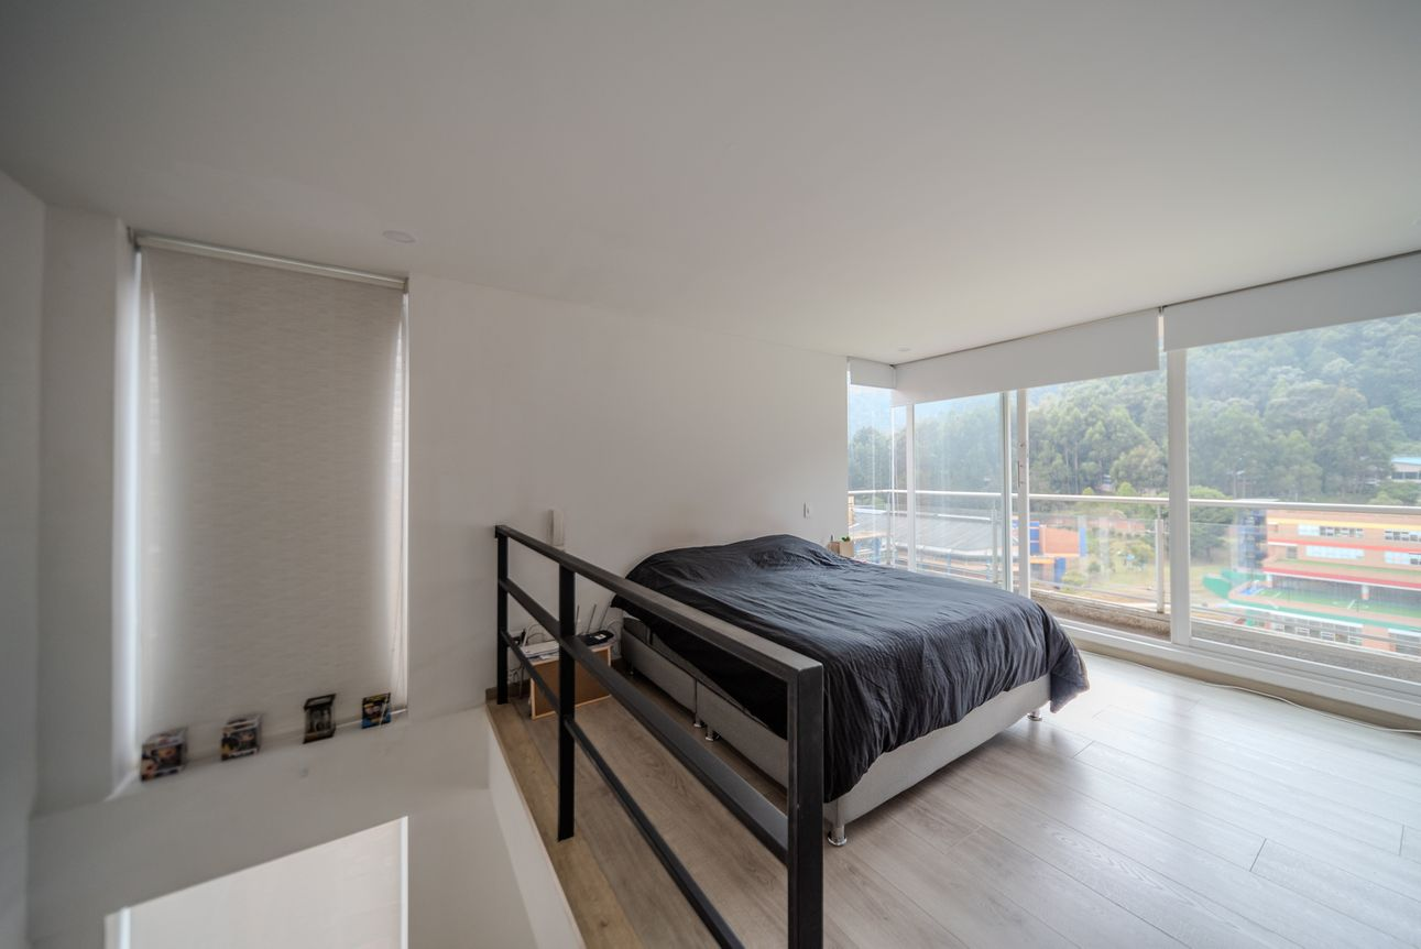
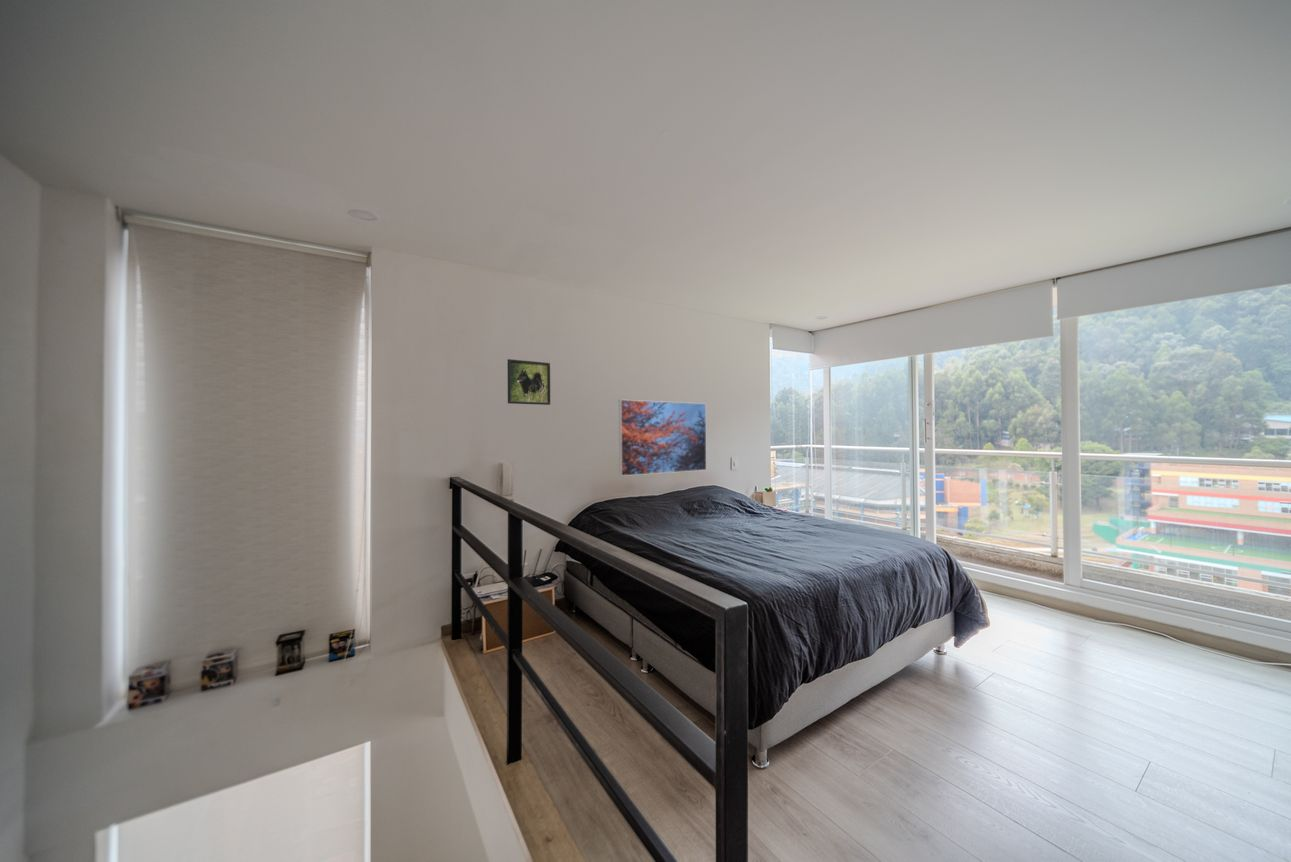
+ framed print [618,399,707,477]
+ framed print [506,358,551,406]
